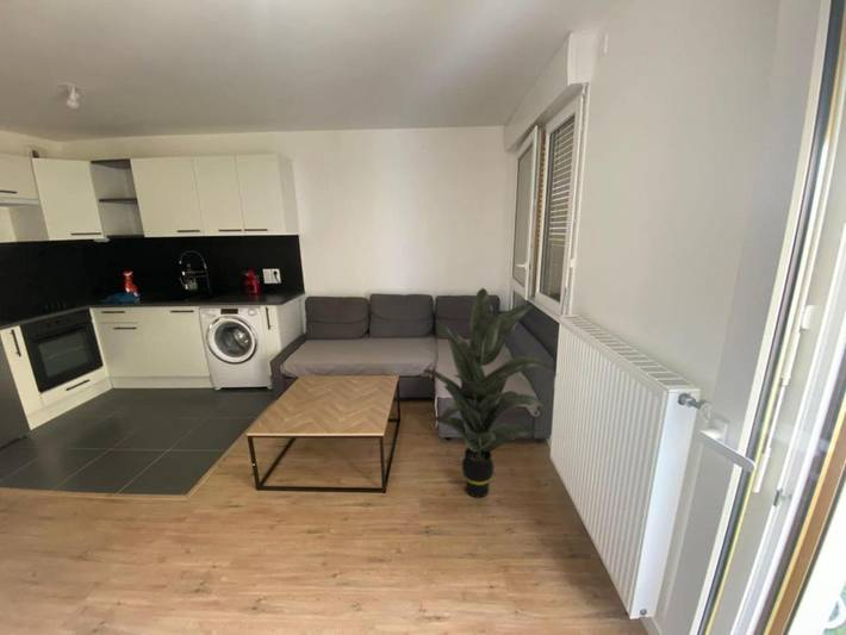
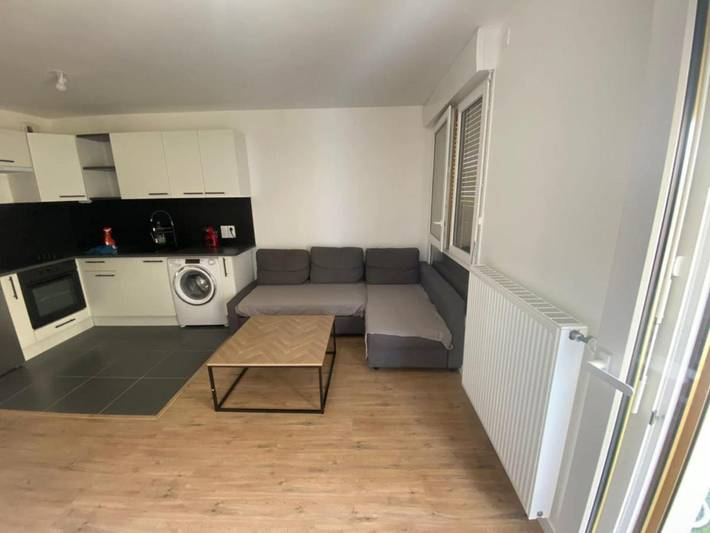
- indoor plant [421,287,559,499]
